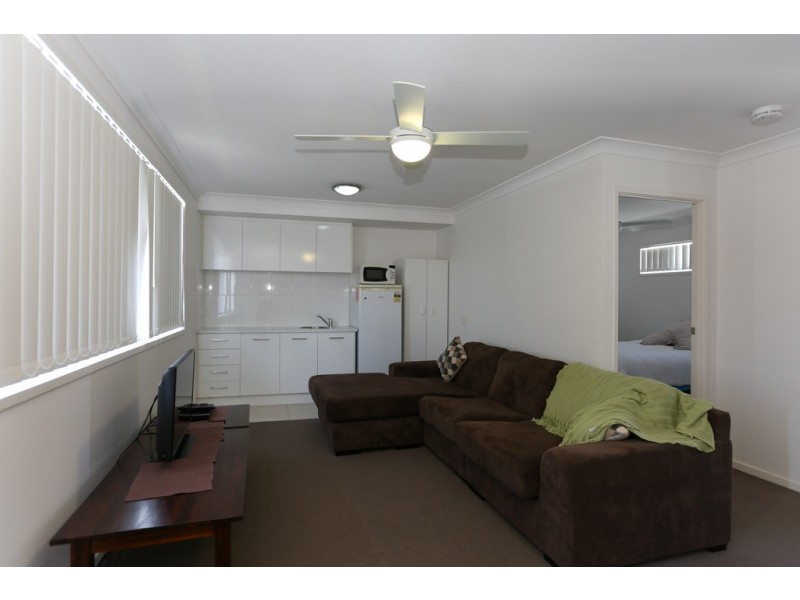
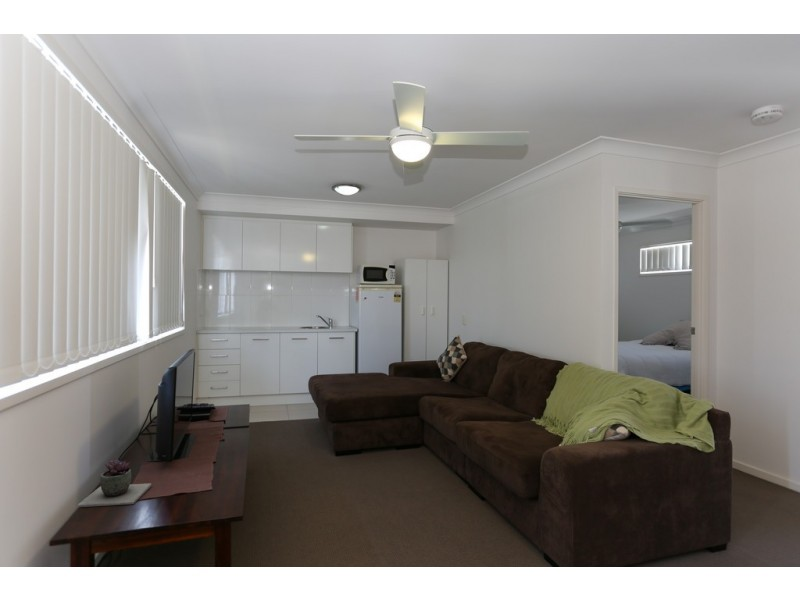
+ succulent plant [77,459,152,508]
